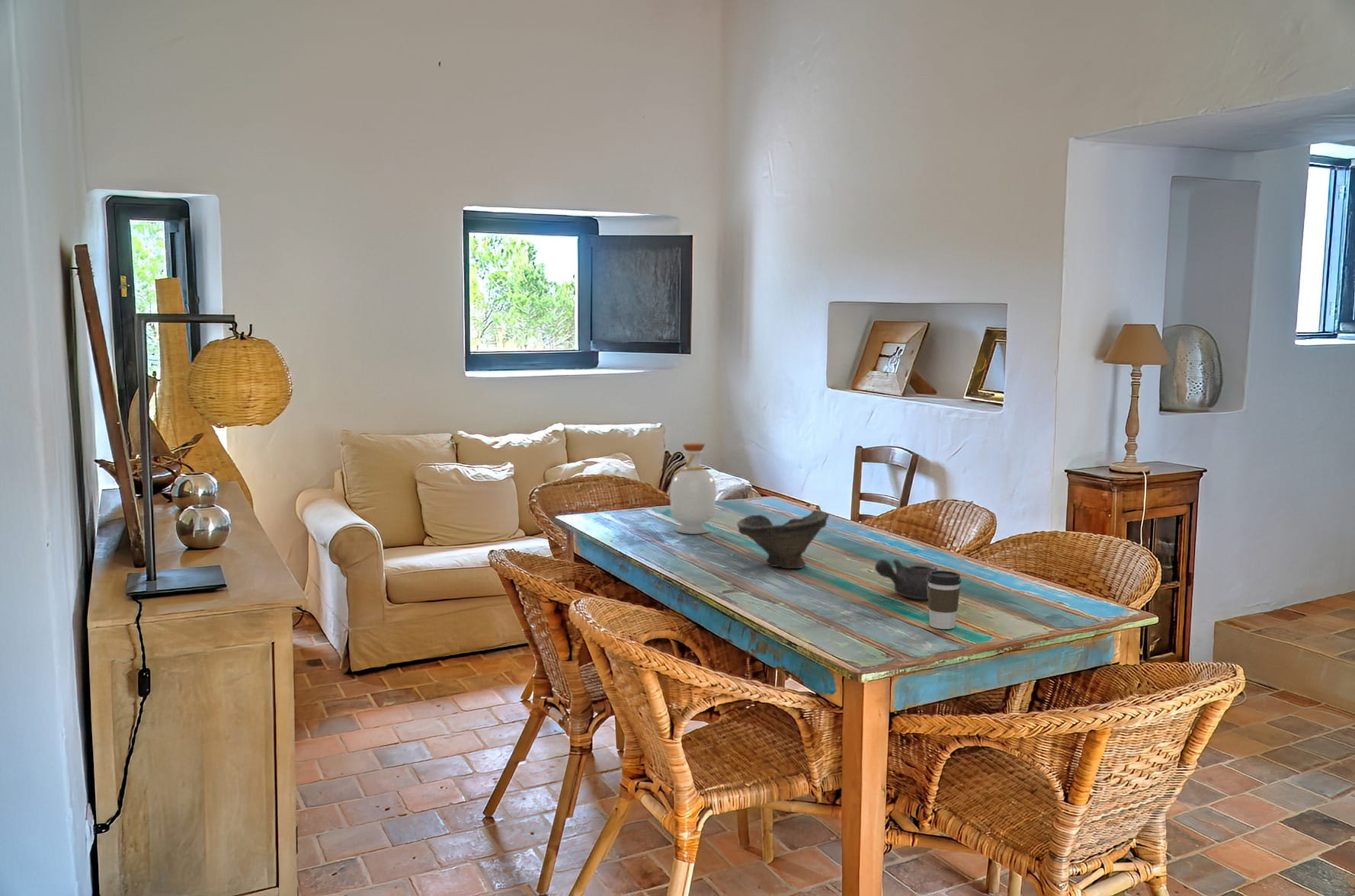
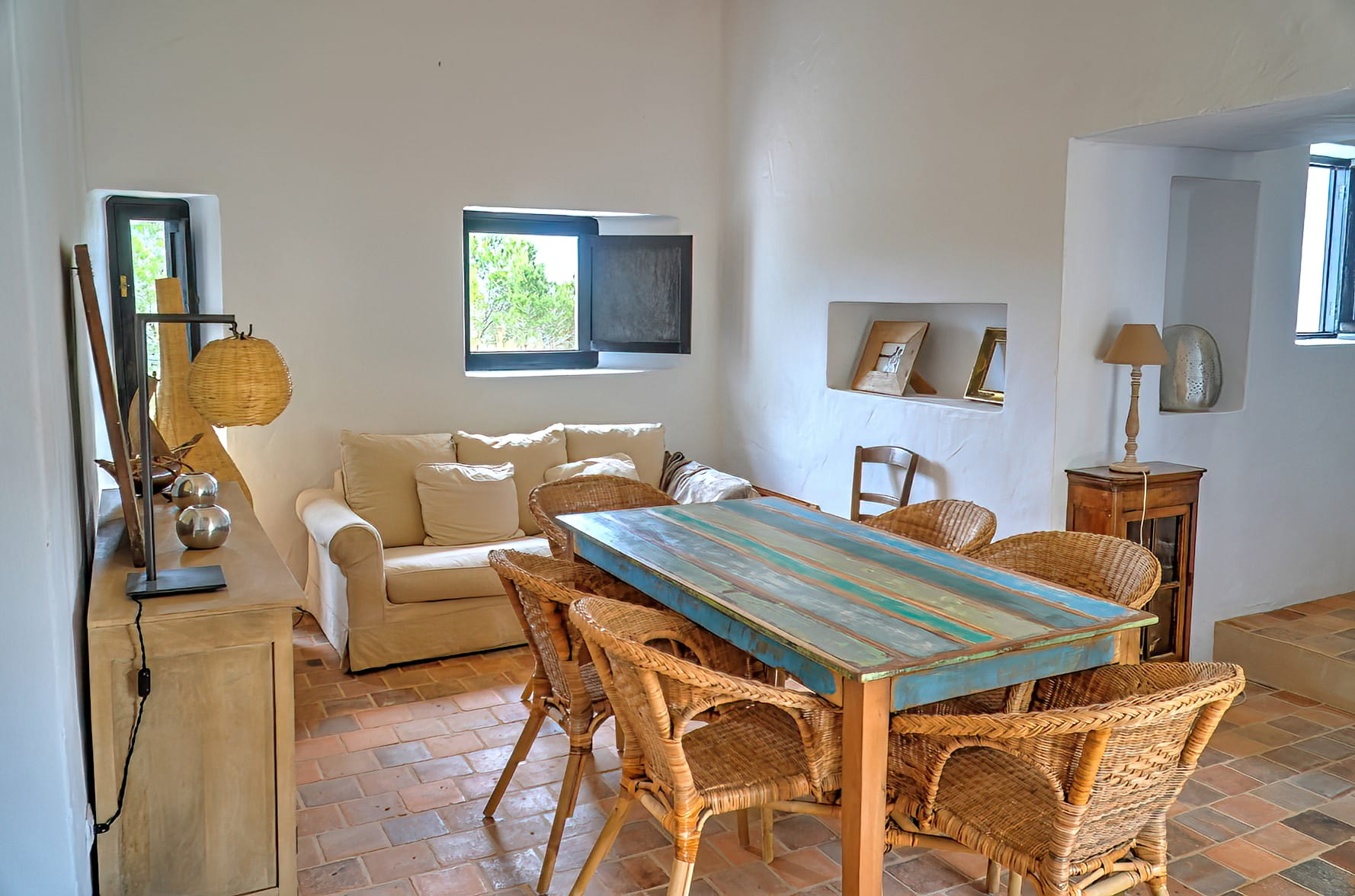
- bottle [669,442,717,535]
- teapot [874,558,938,600]
- bowl [736,510,830,569]
- coffee cup [927,570,962,630]
